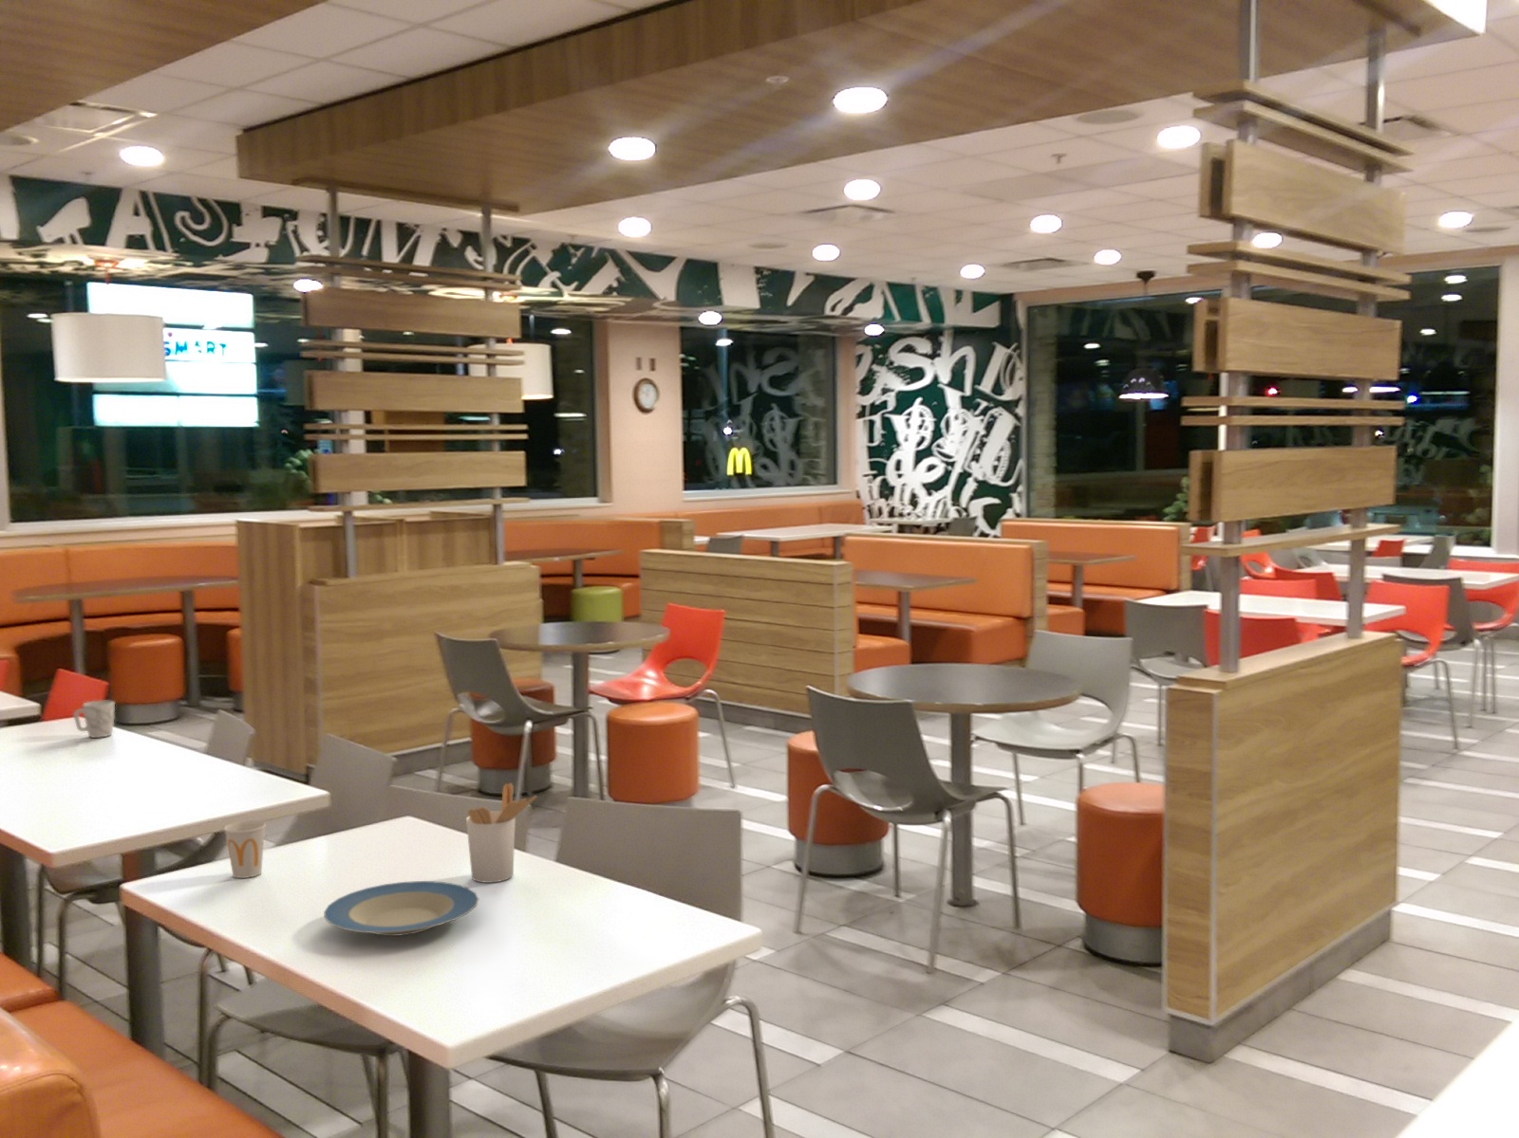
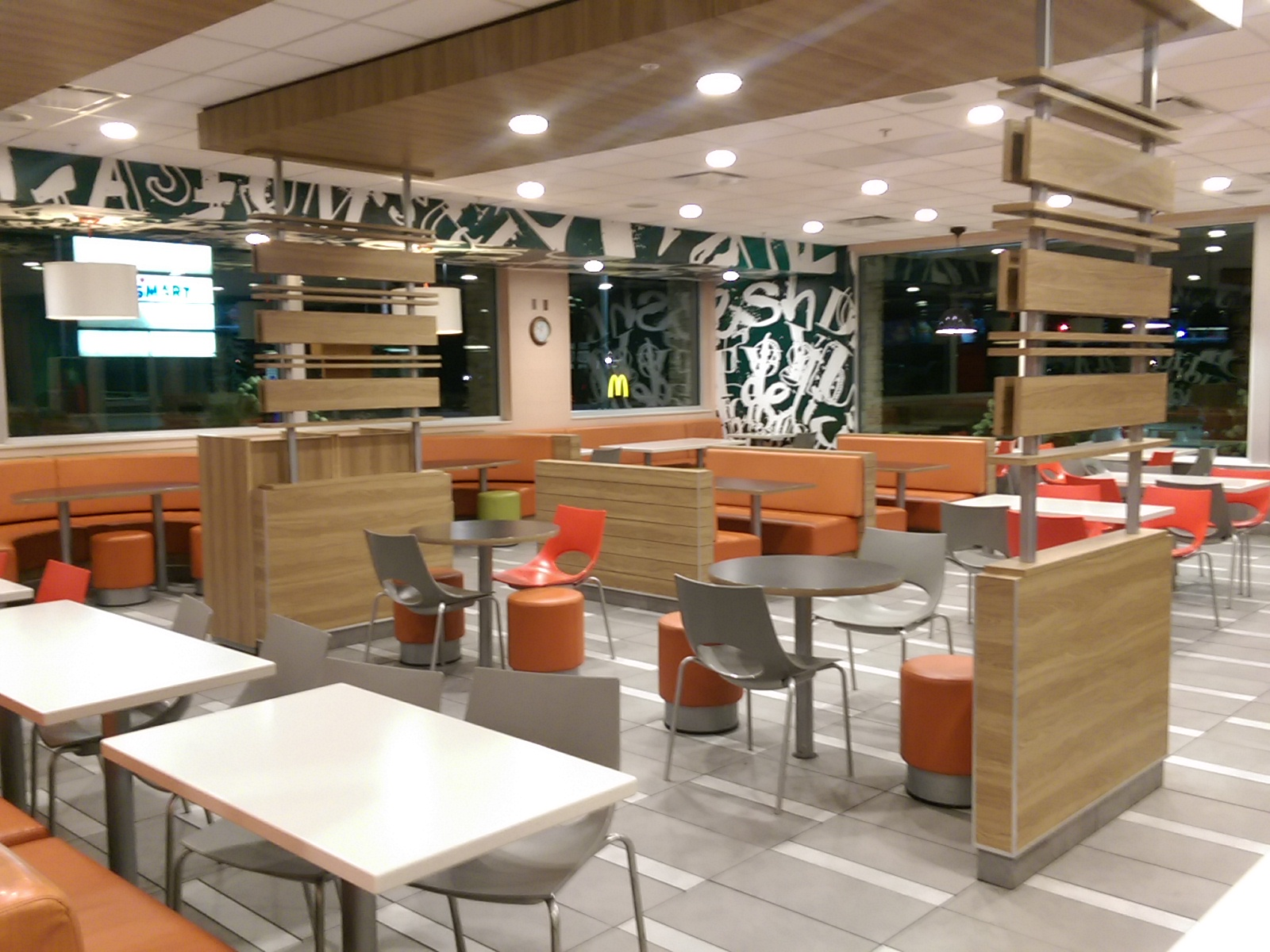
- mug [73,699,116,739]
- cup [224,819,267,879]
- utensil holder [465,783,537,883]
- plate [323,880,480,937]
